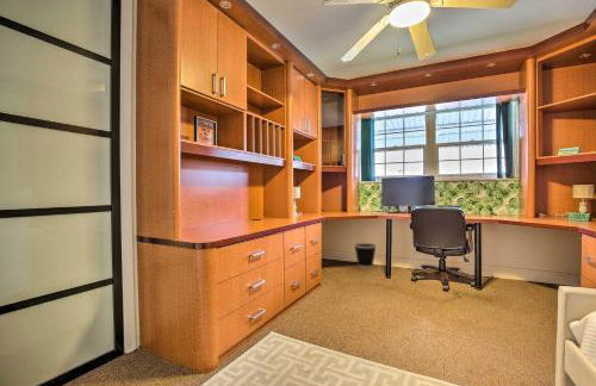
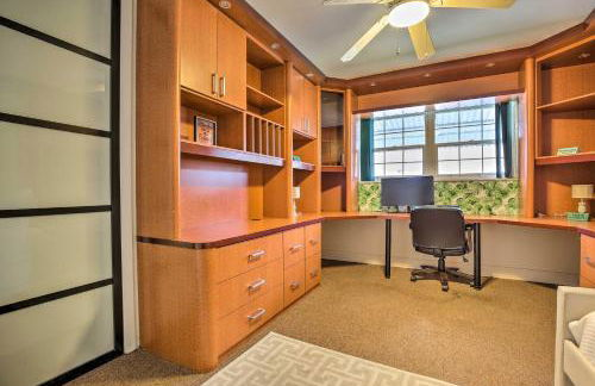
- wastebasket [353,242,378,269]
